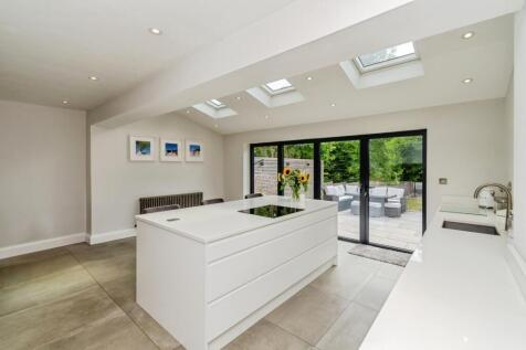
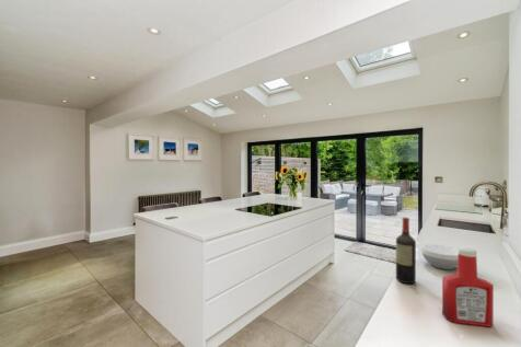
+ bowl [420,243,459,270]
+ wine bottle [395,217,417,285]
+ soap bottle [441,246,495,328]
